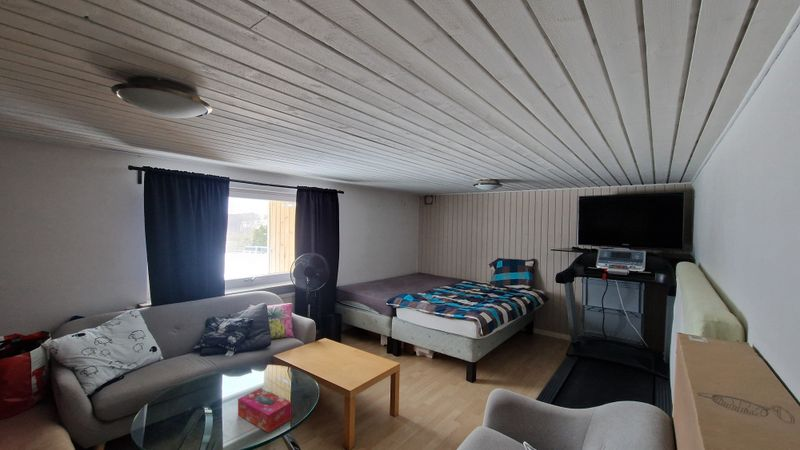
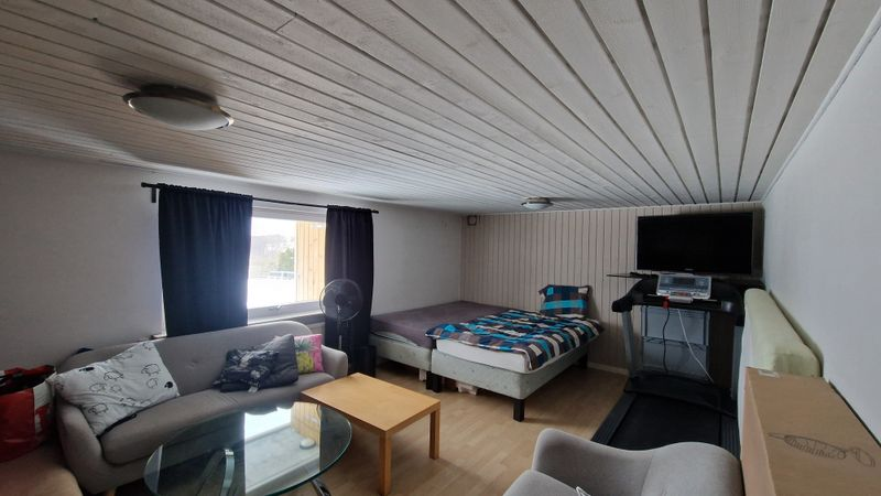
- tissue box [237,387,292,434]
